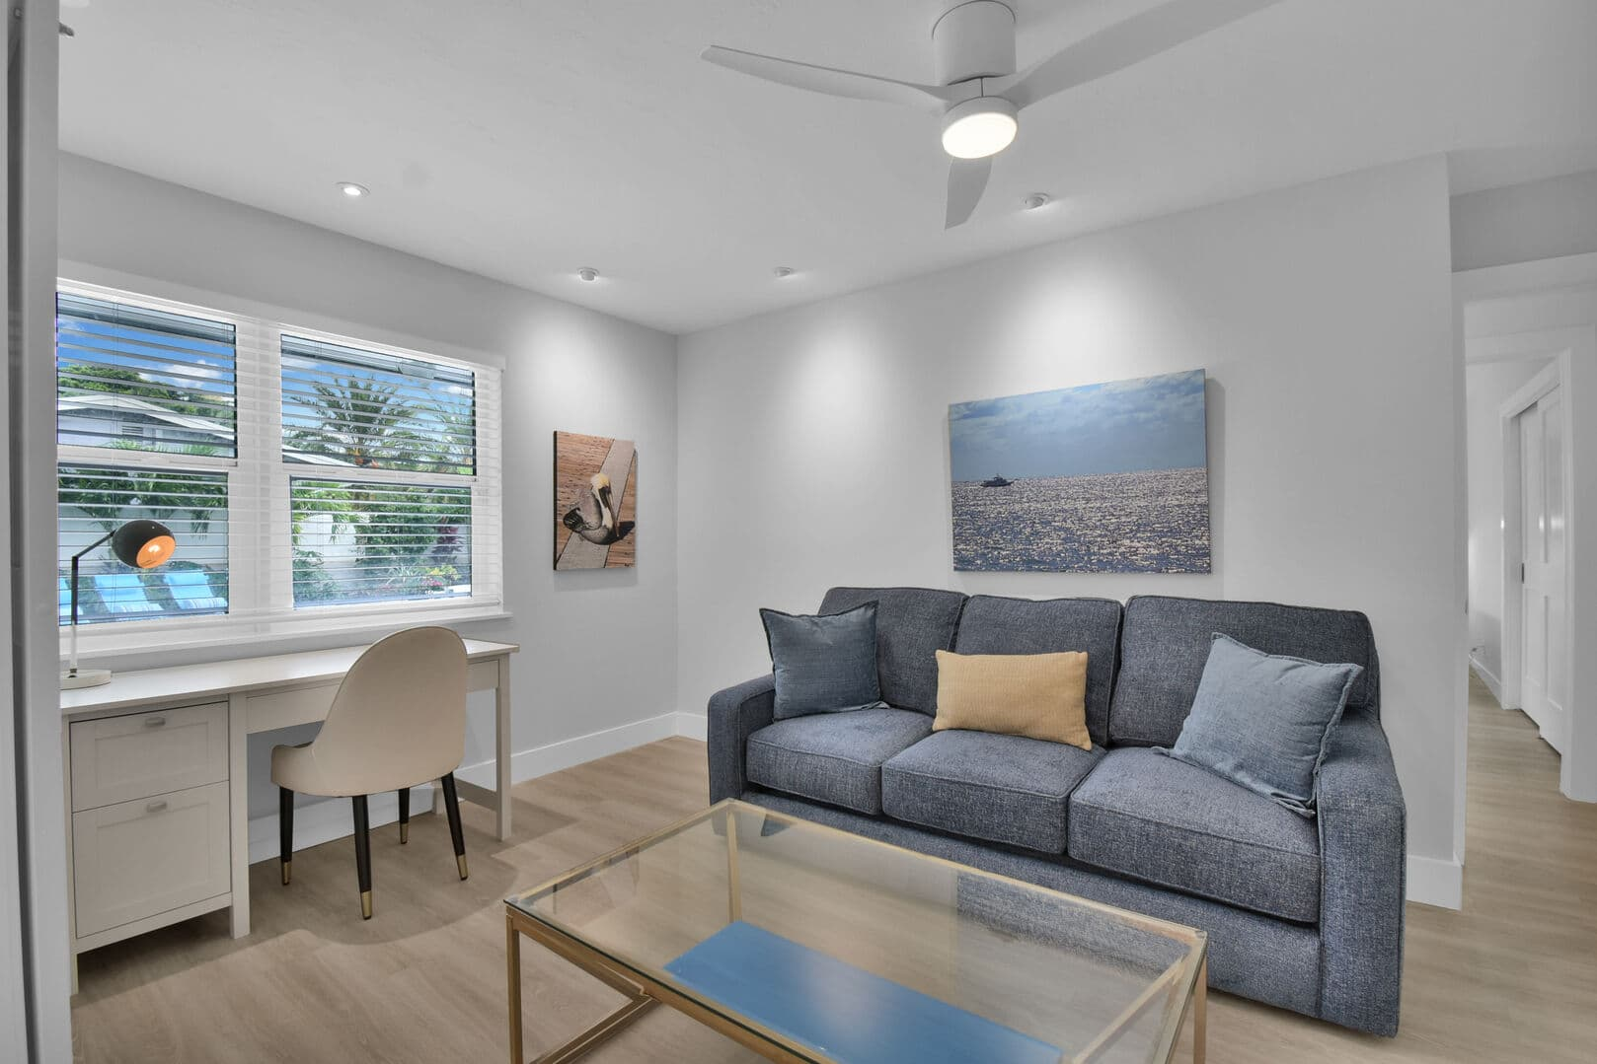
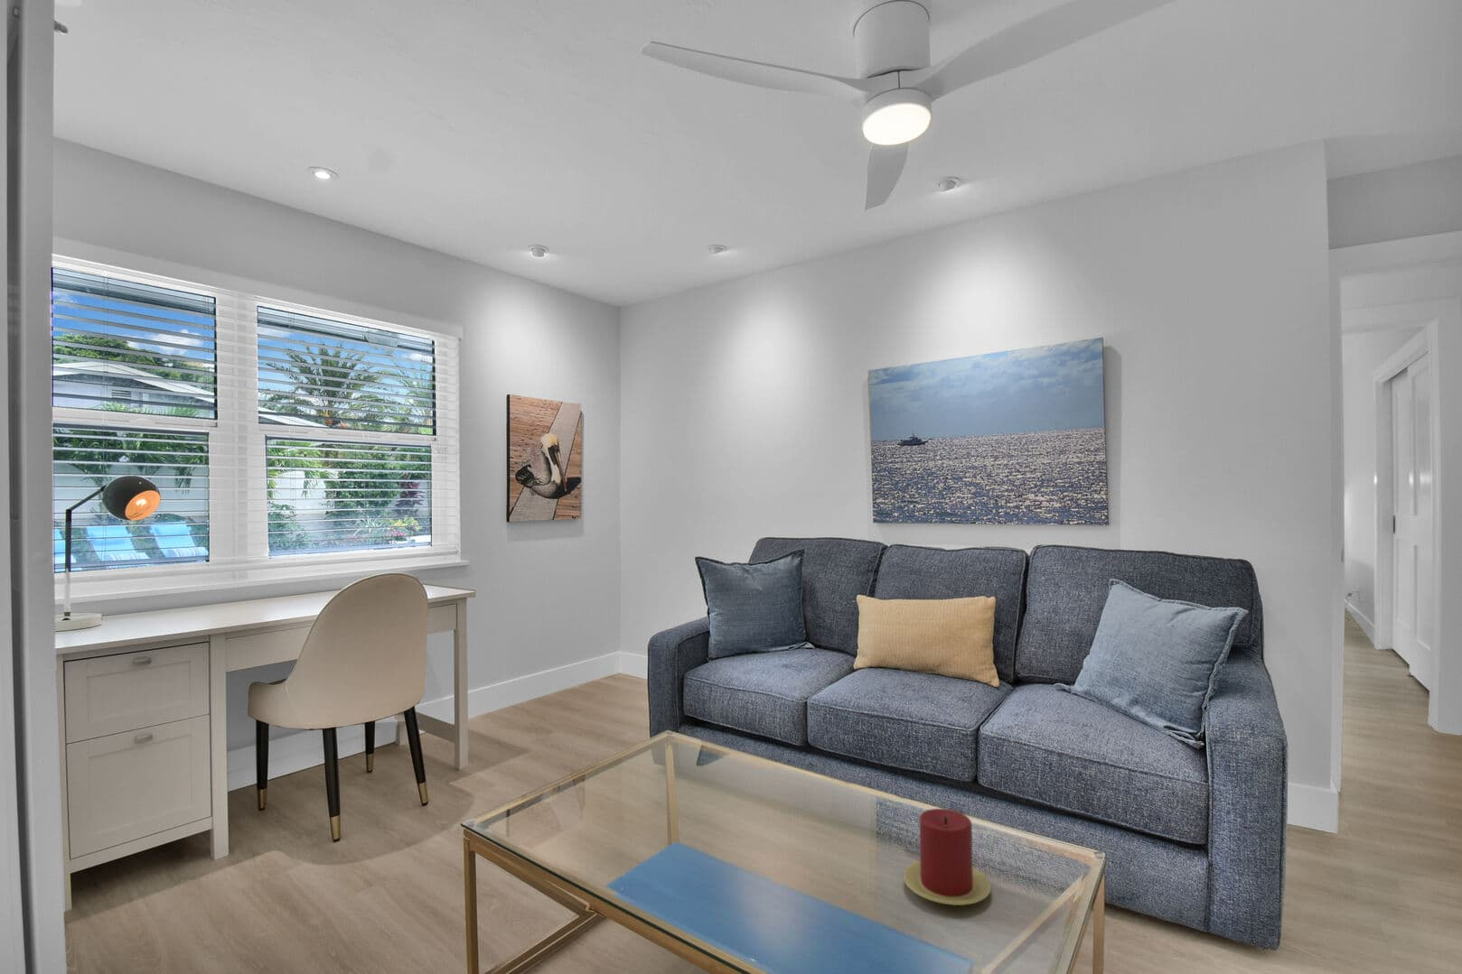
+ candle [903,808,991,907]
